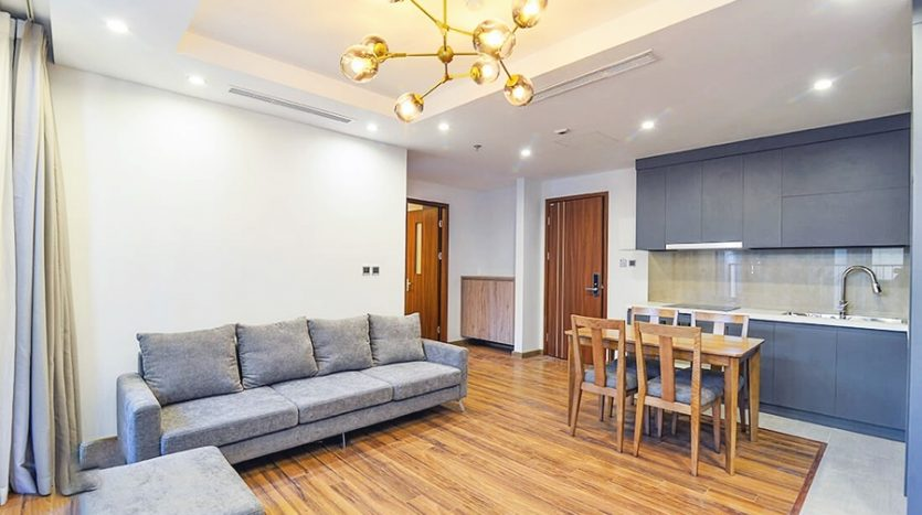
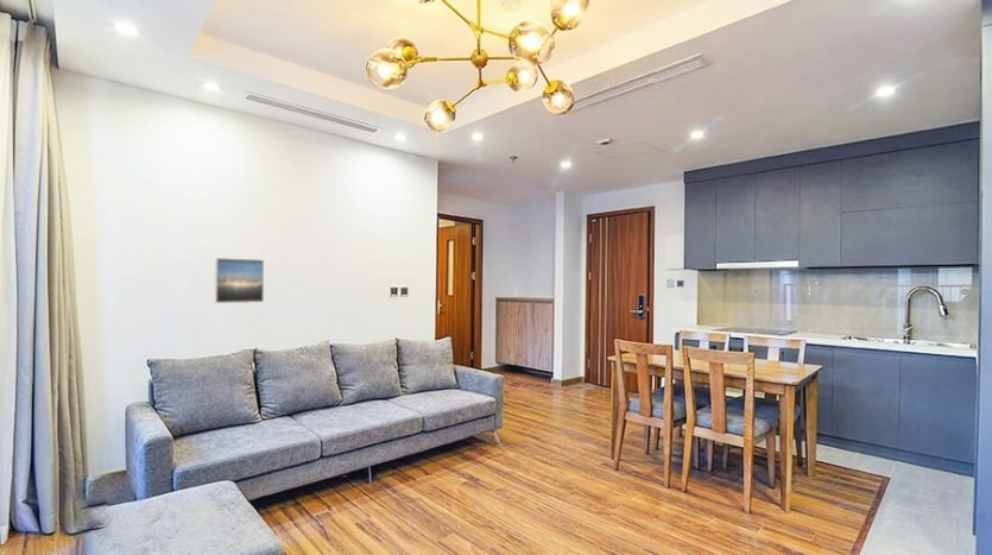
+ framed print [214,257,265,304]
